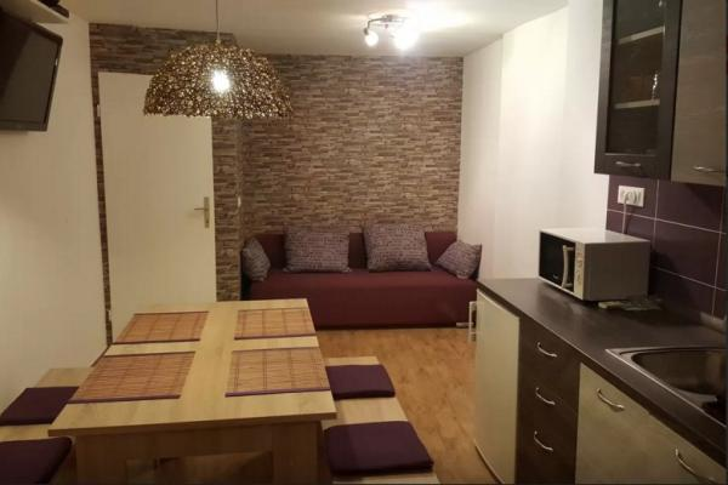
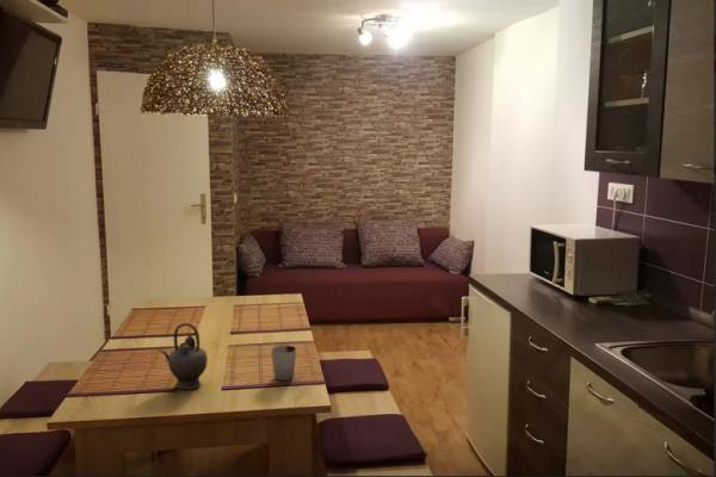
+ cup [270,345,297,382]
+ teapot [159,322,209,390]
